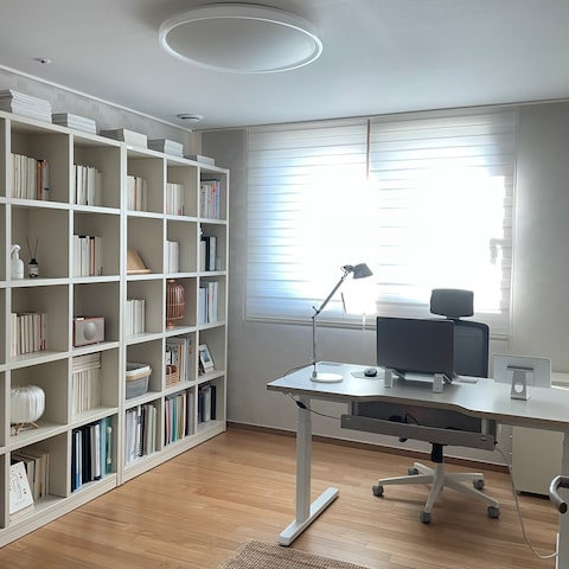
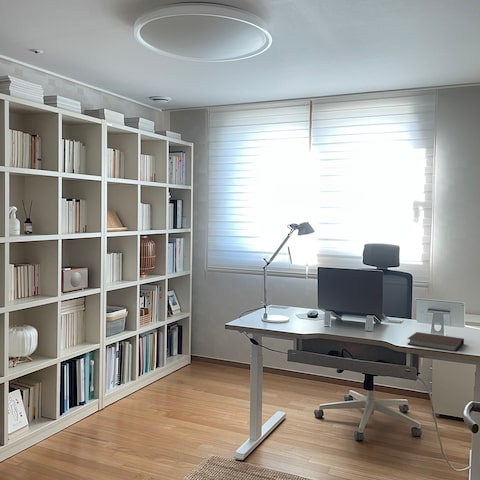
+ notebook [406,331,465,353]
